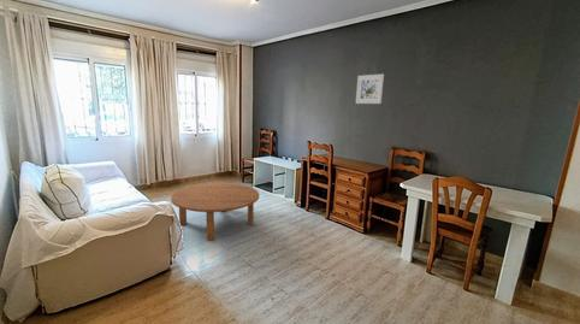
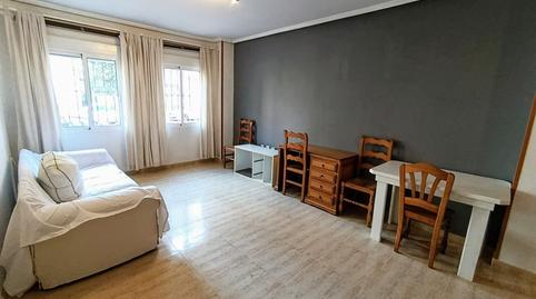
- coffee table [170,182,260,241]
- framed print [355,72,385,105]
